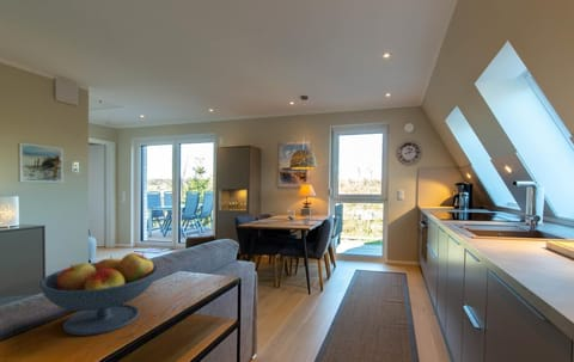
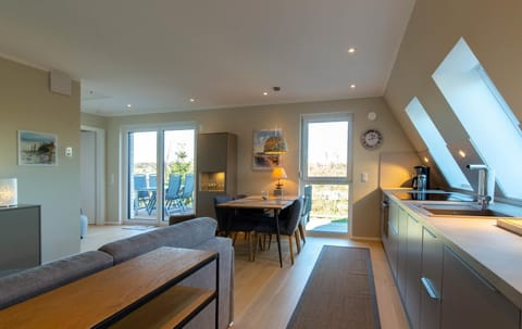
- fruit bowl [38,251,159,337]
